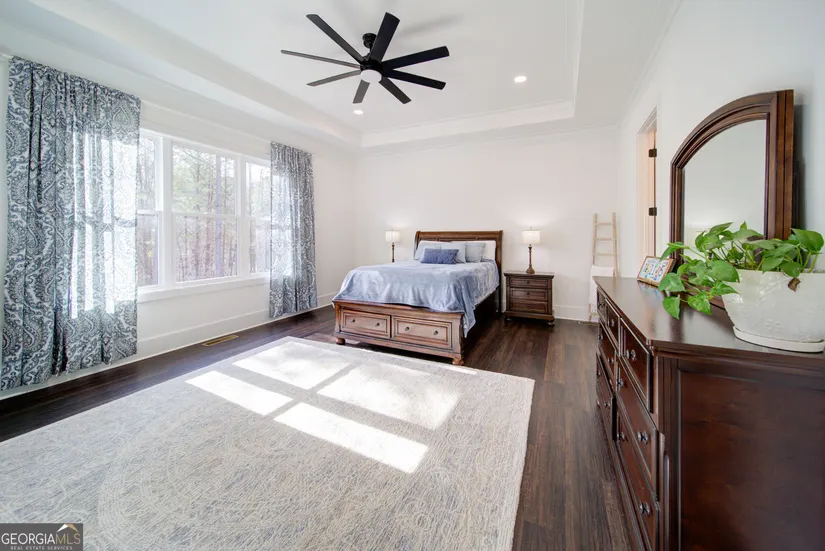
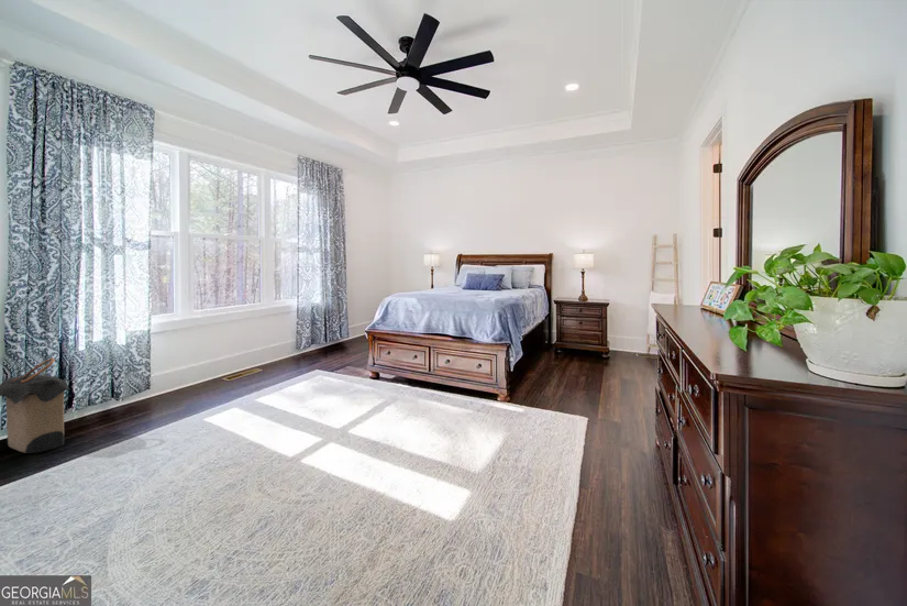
+ laundry hamper [0,356,70,454]
